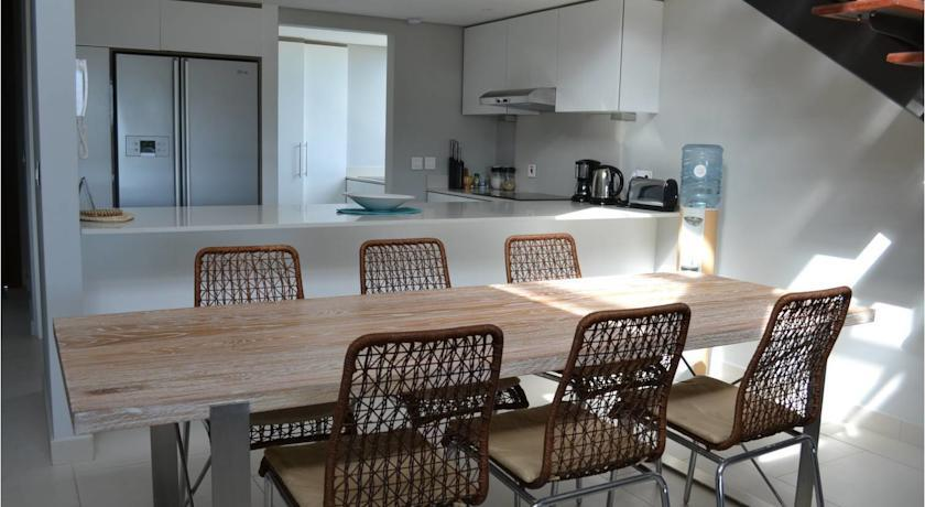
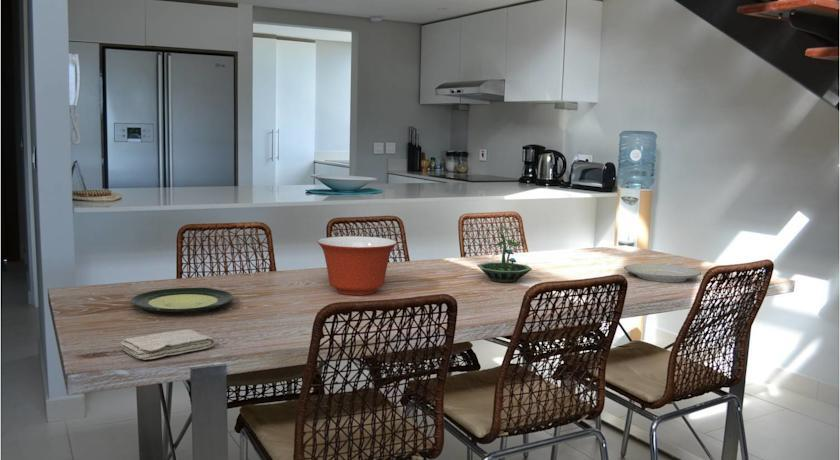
+ washcloth [120,328,216,361]
+ plate [130,287,235,313]
+ mixing bowl [317,235,398,296]
+ terrarium [476,226,533,283]
+ plate [623,263,702,283]
